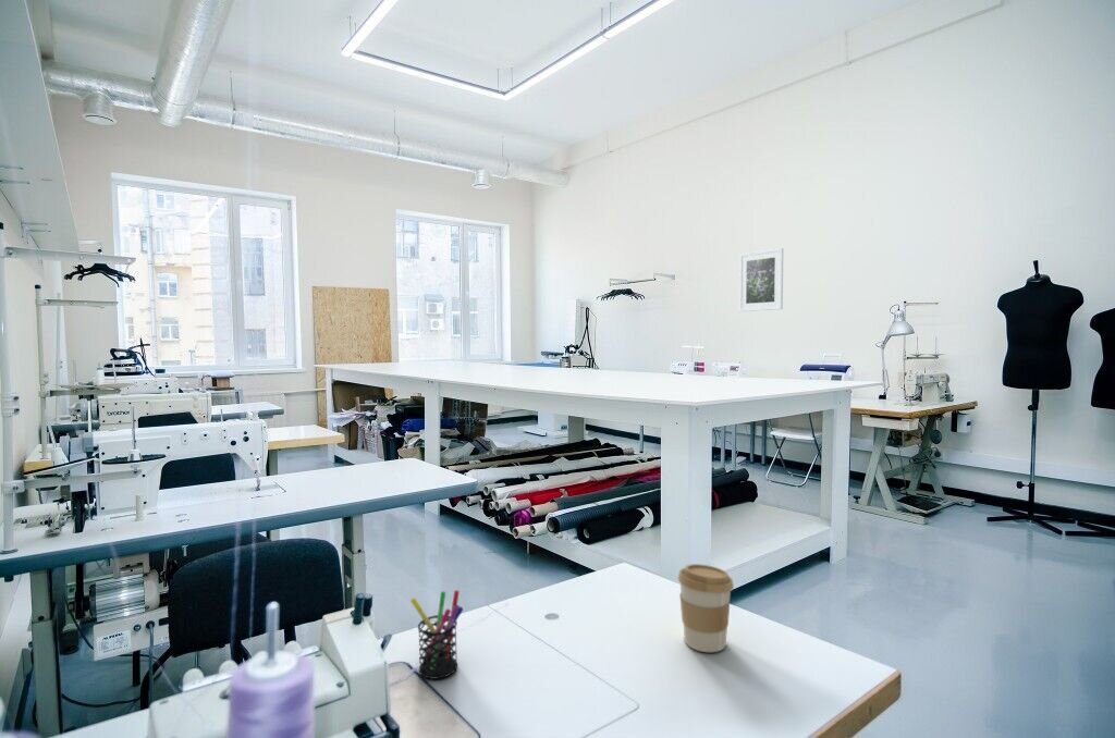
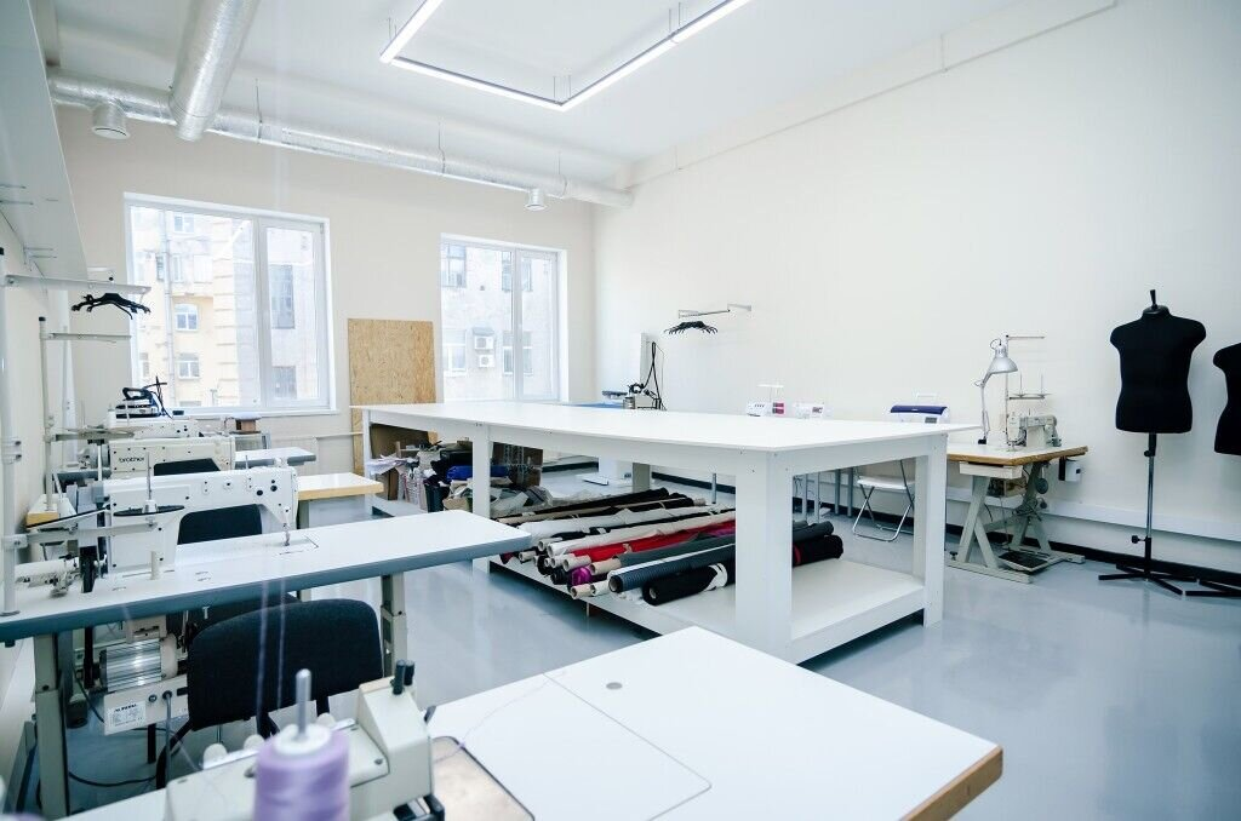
- coffee cup [677,563,735,653]
- pen holder [409,589,464,680]
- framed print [738,247,784,312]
